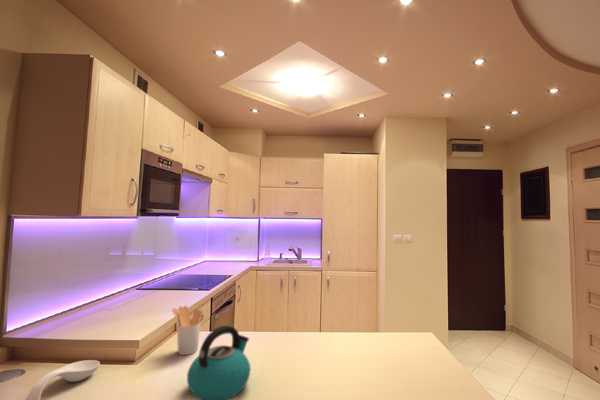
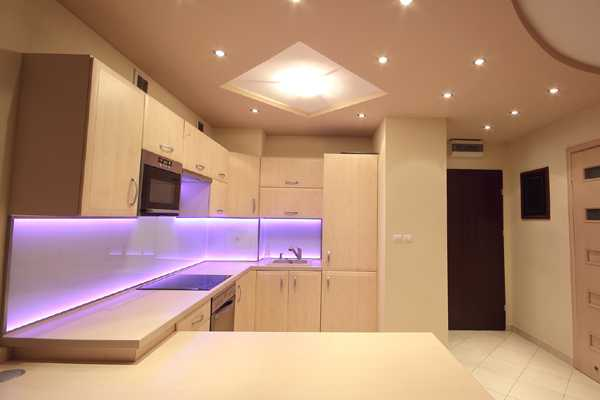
- utensil holder [171,305,203,356]
- kettle [186,324,251,400]
- spoon rest [25,359,101,400]
